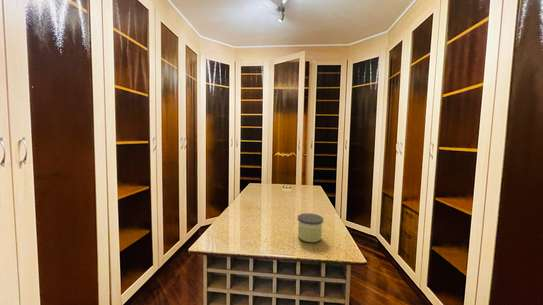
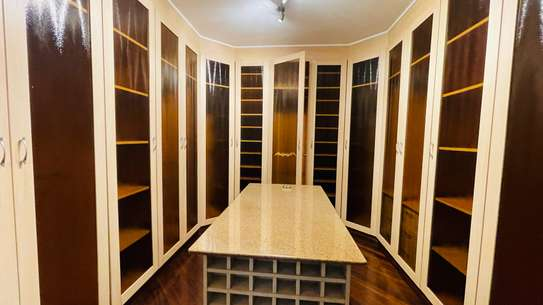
- candle [296,212,324,243]
